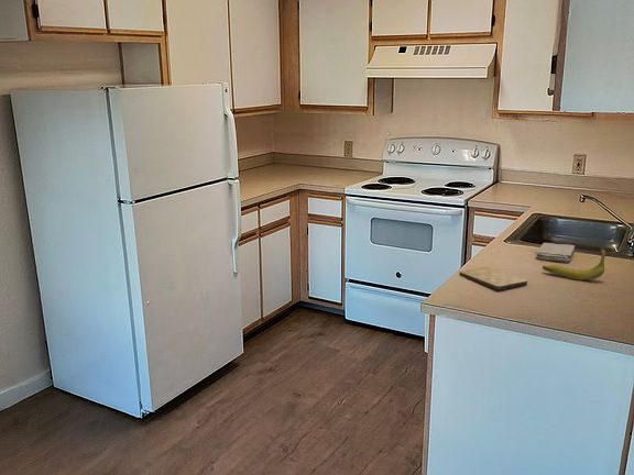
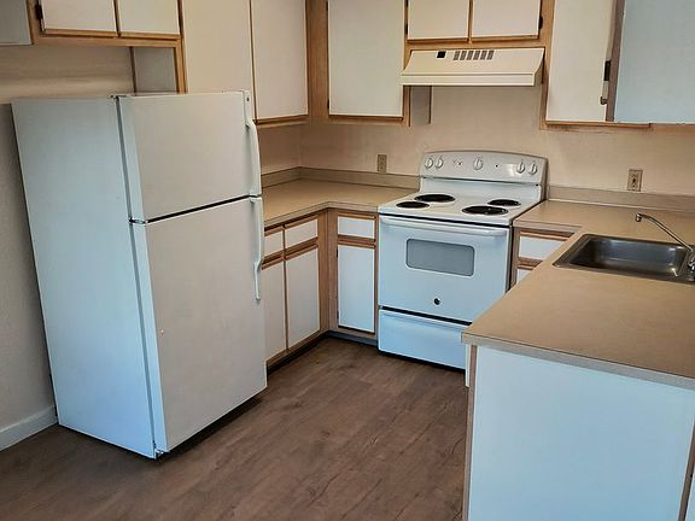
- washcloth [535,242,576,263]
- cutting board [458,266,528,291]
- banana [542,246,608,281]
